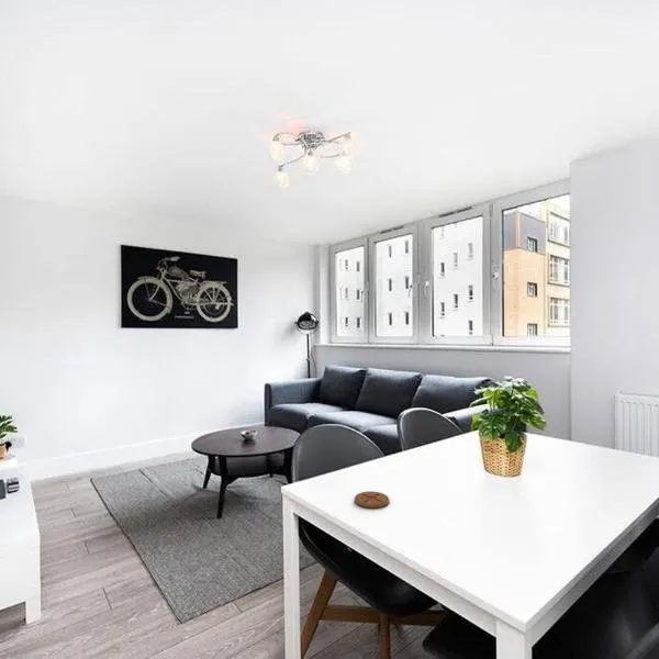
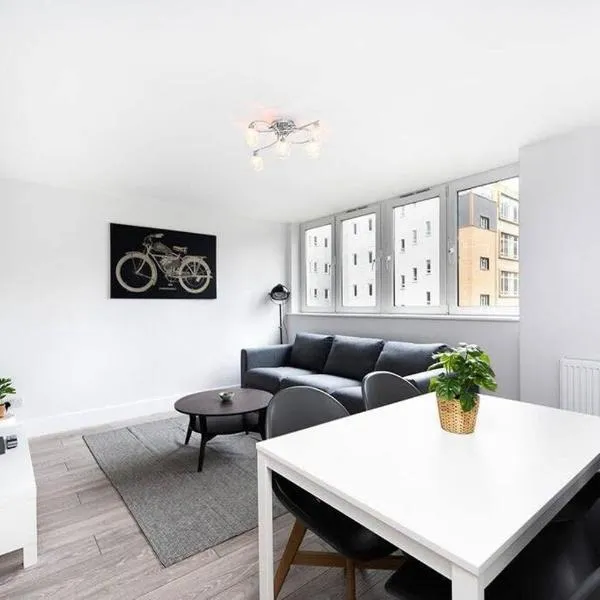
- coaster [354,490,390,510]
